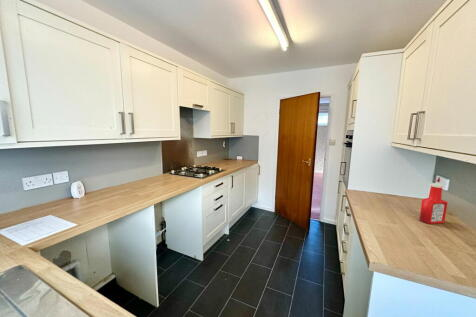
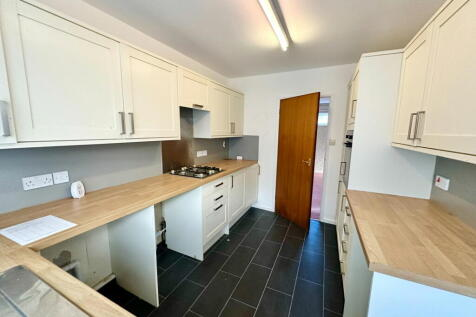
- soap bottle [418,182,449,225]
